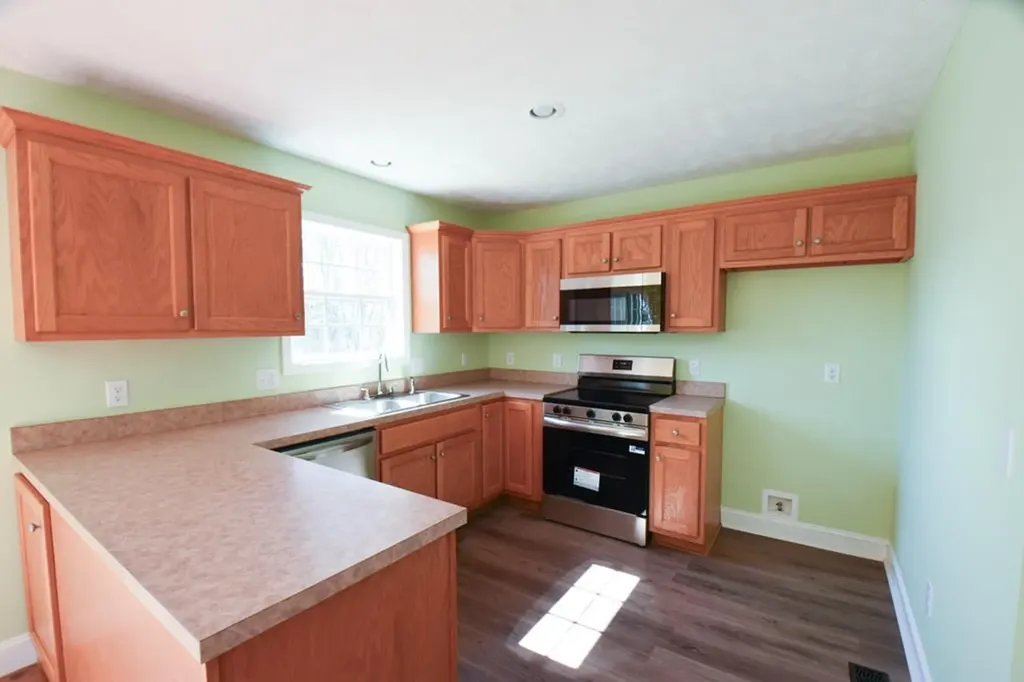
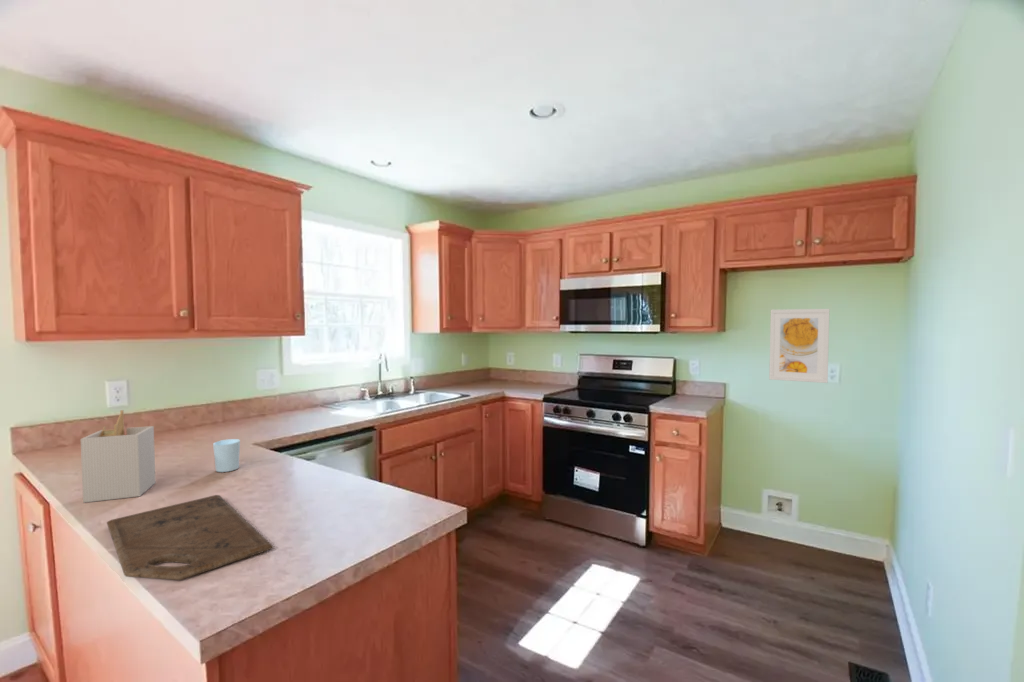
+ cup [212,438,241,473]
+ cutting board [106,494,274,581]
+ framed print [768,308,831,384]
+ utensil holder [80,409,157,504]
